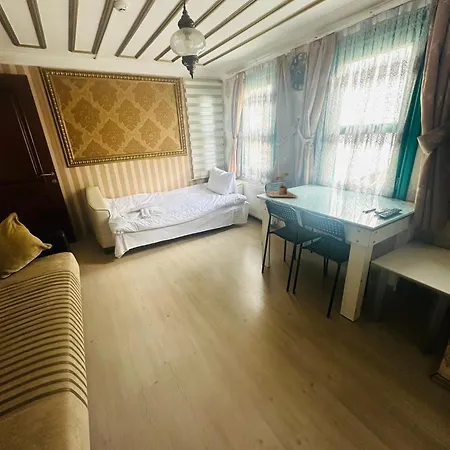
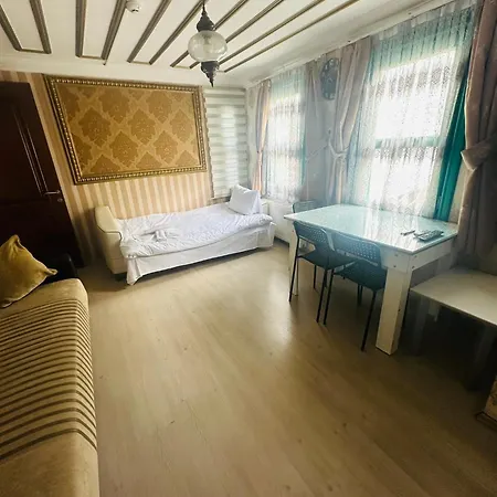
- plant [265,172,299,198]
